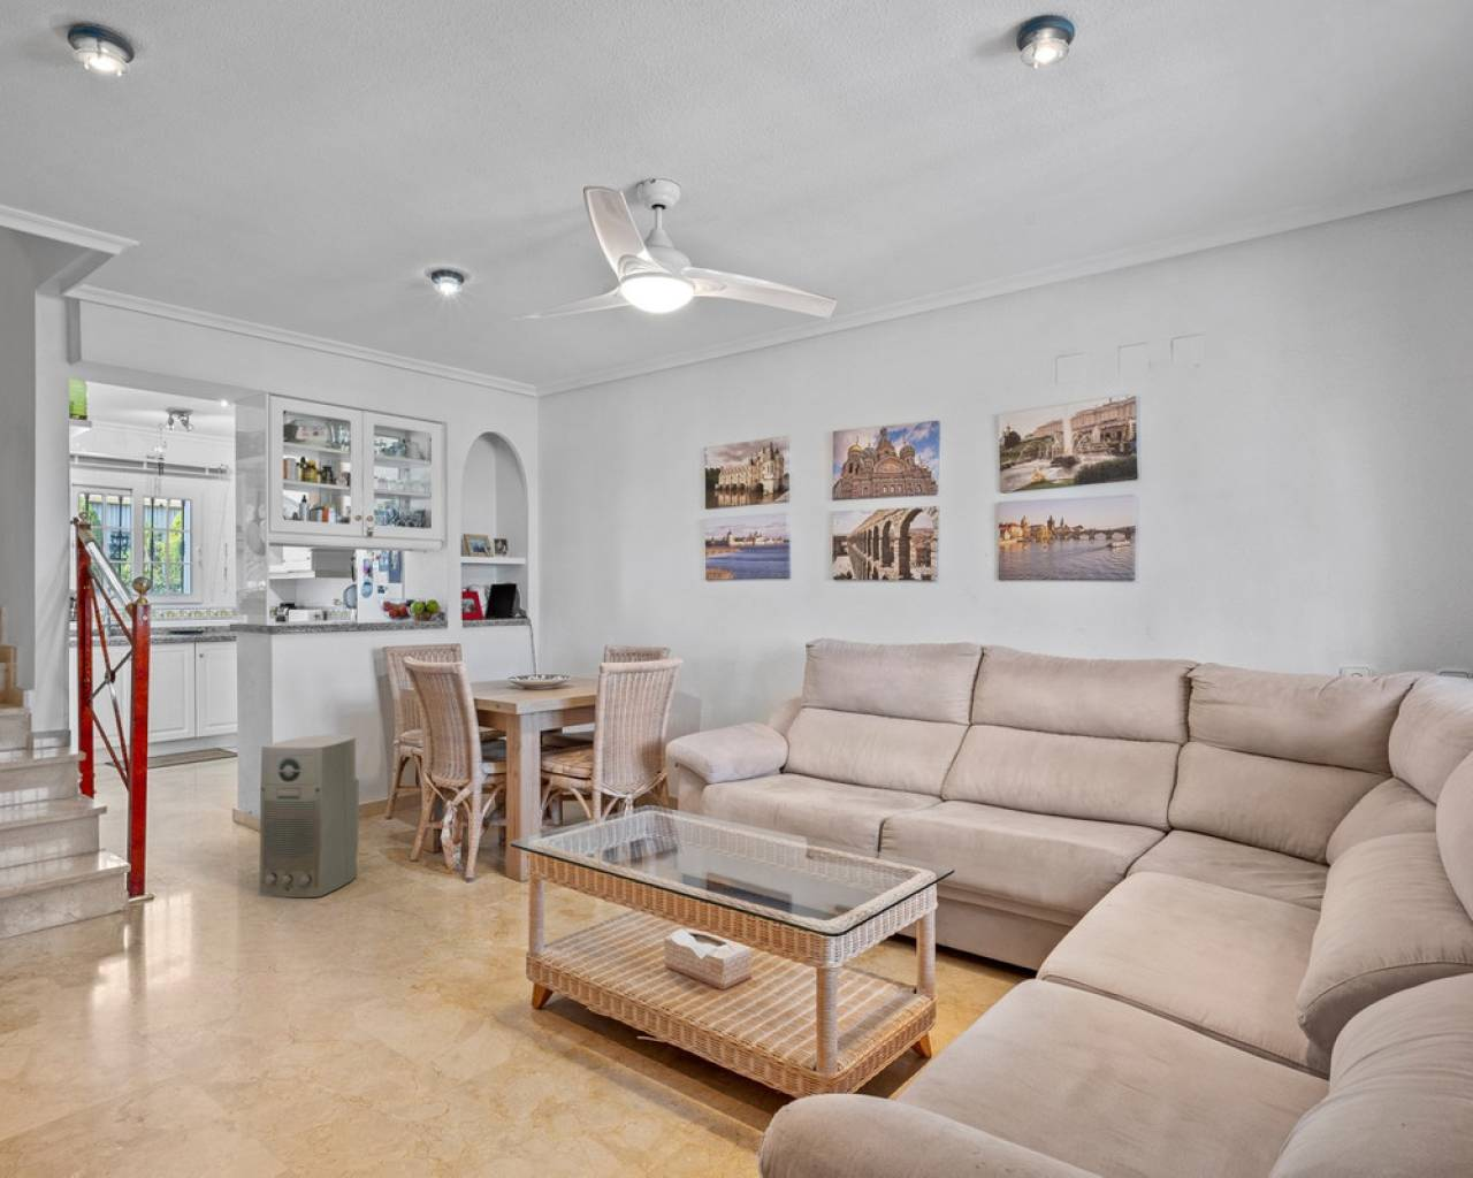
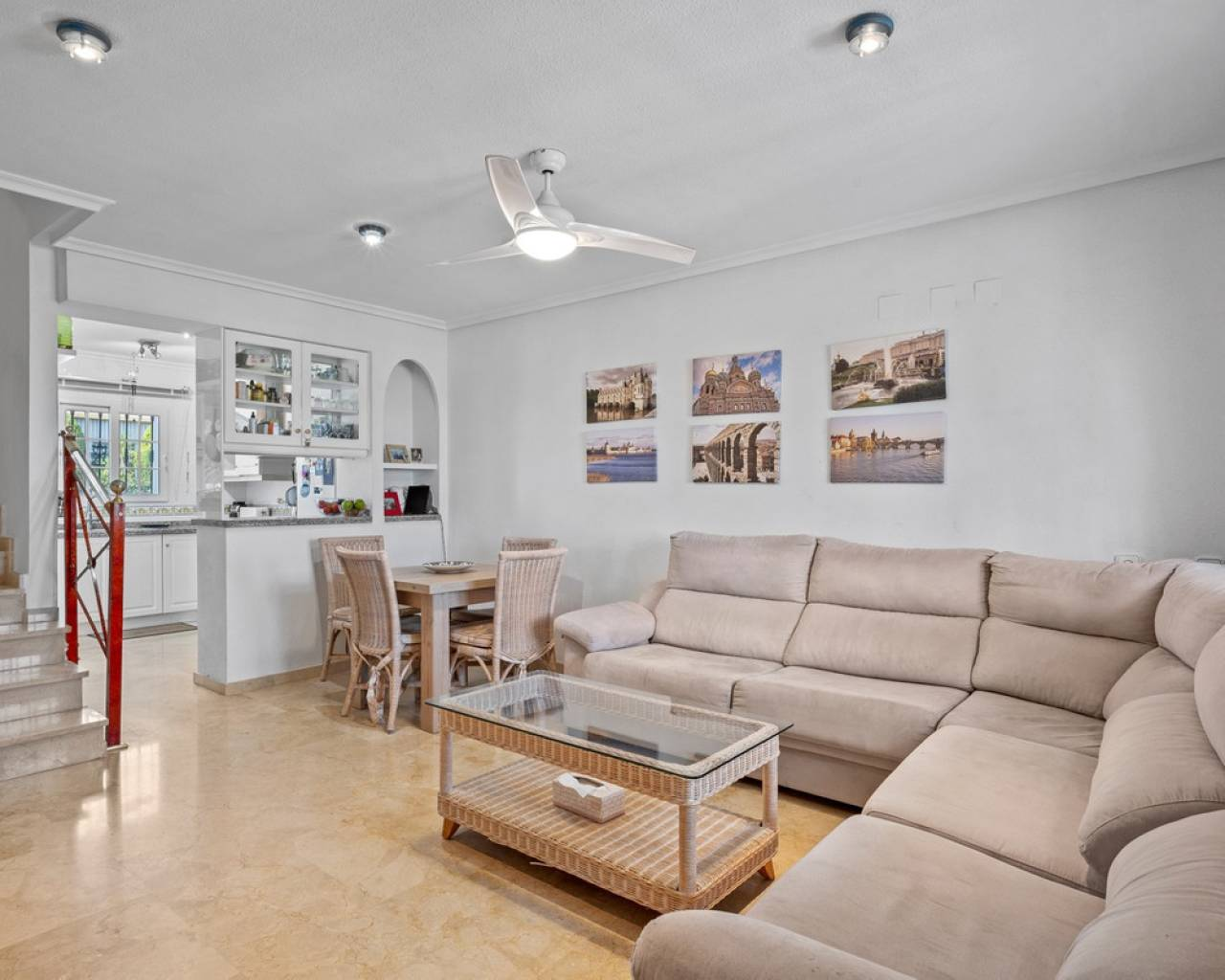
- air purifier [257,734,361,898]
